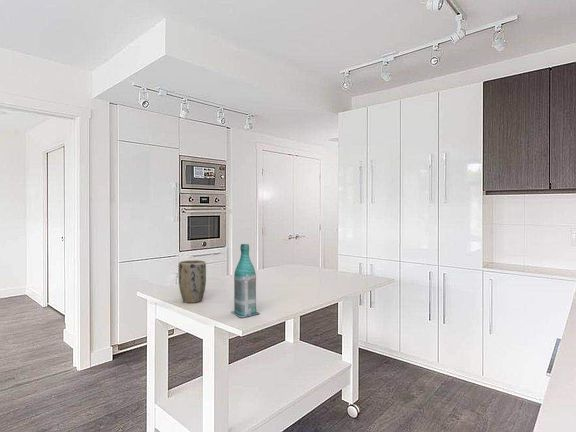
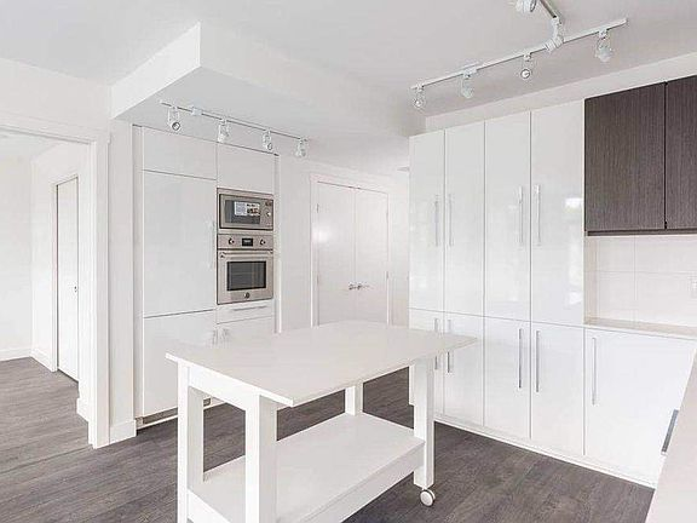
- bottle [230,243,260,318]
- plant pot [178,259,207,304]
